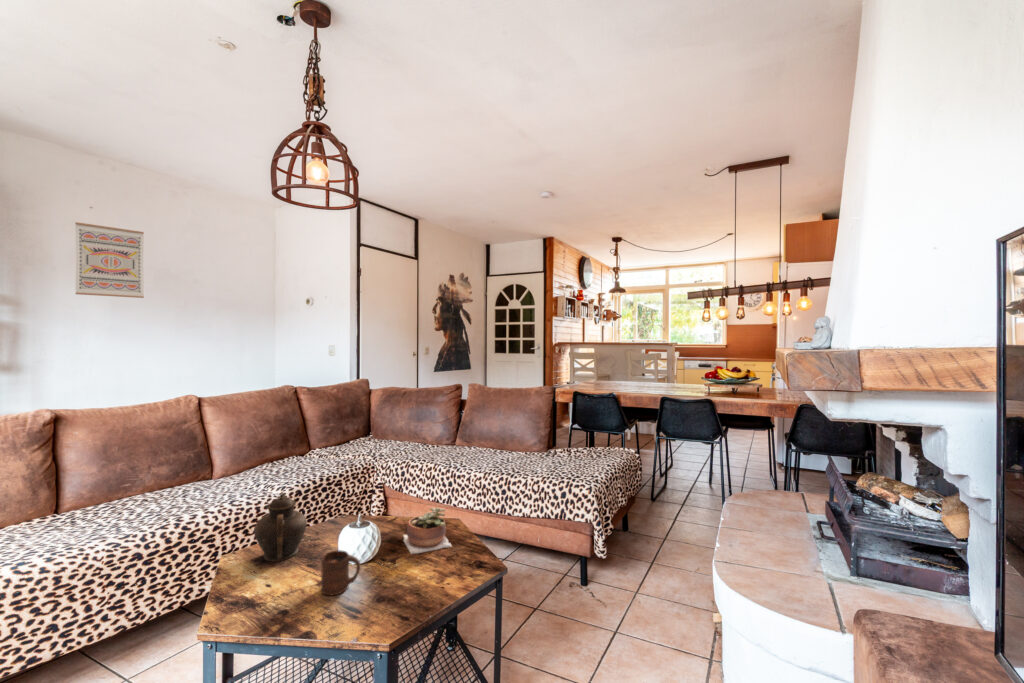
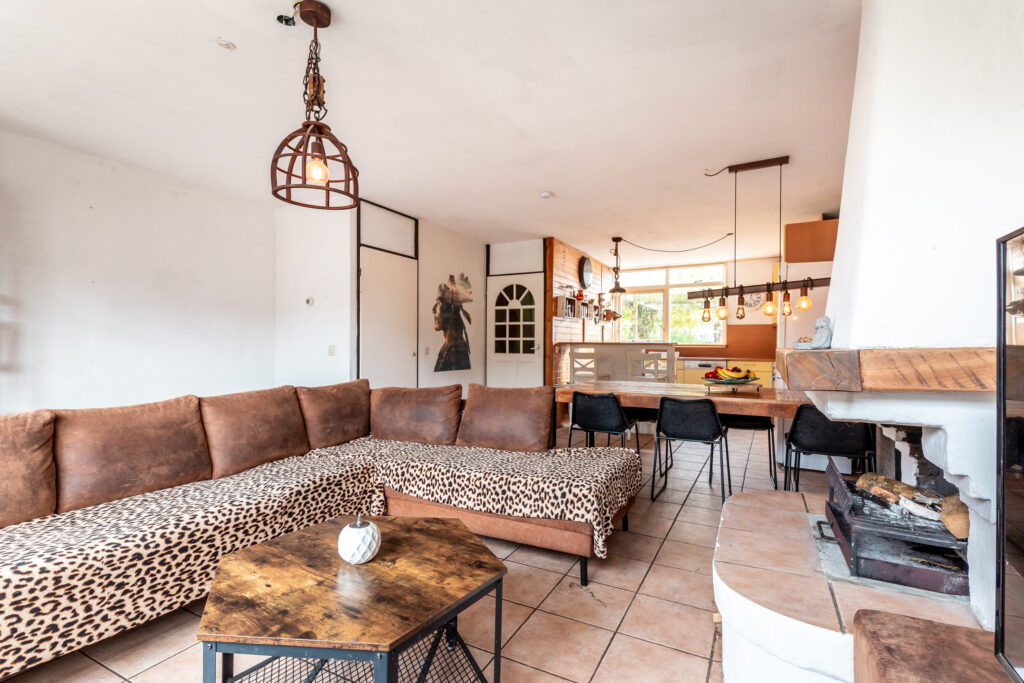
- wall art [74,221,145,299]
- succulent plant [402,506,453,555]
- teapot [253,492,308,563]
- cup [320,549,361,597]
